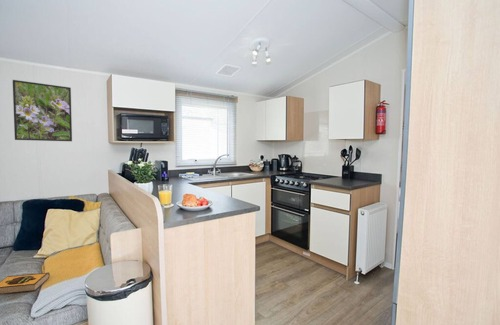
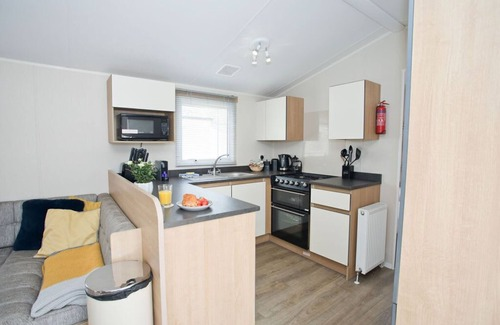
- hardback book [0,271,51,295]
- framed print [12,79,73,142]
